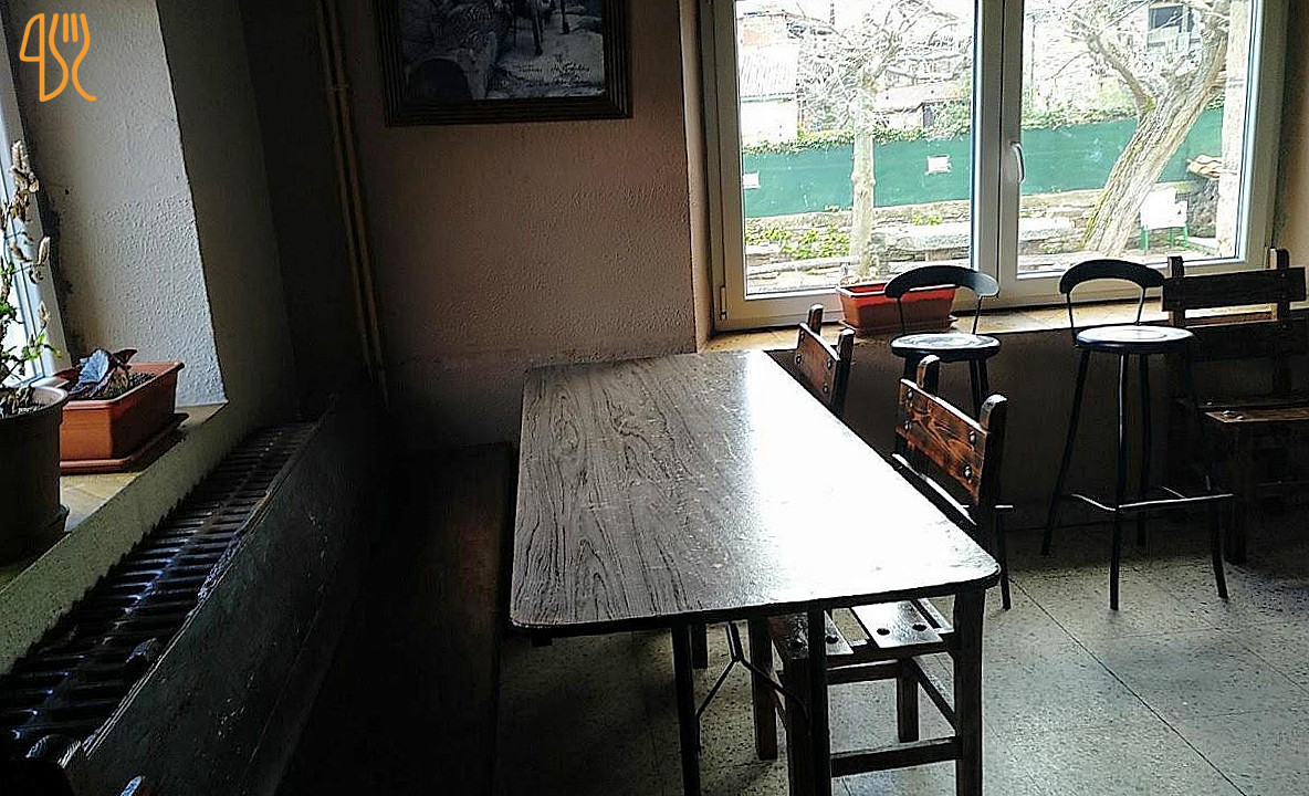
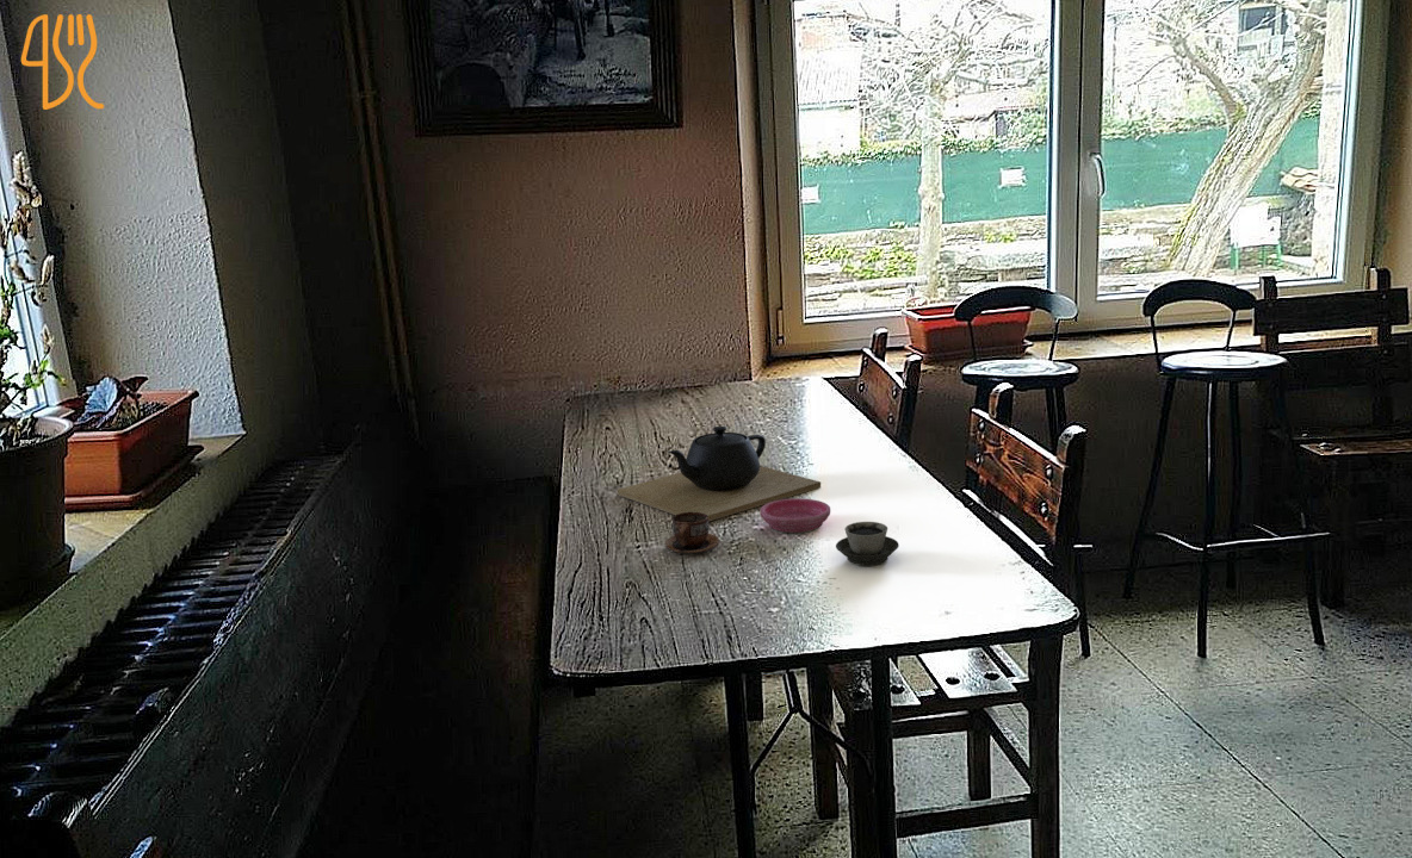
+ saucer [760,497,831,534]
+ cup [835,521,900,567]
+ teapot [617,425,822,522]
+ cup [663,512,720,555]
